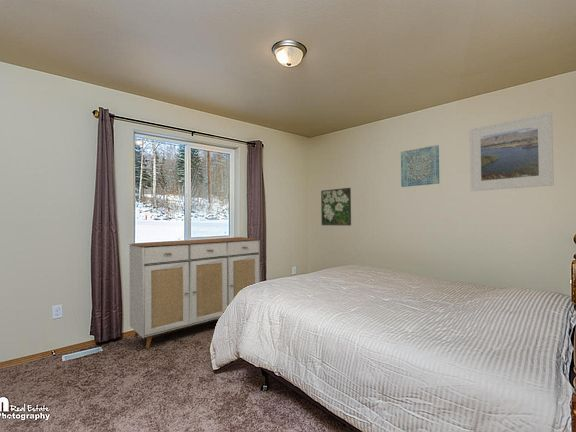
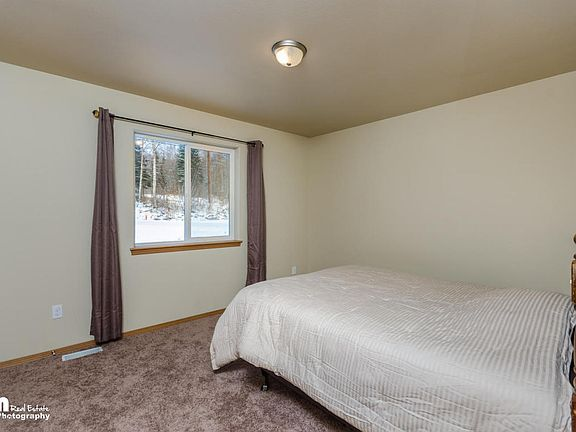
- wall art [400,144,440,188]
- sideboard [129,236,261,350]
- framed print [468,111,555,192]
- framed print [320,187,352,227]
